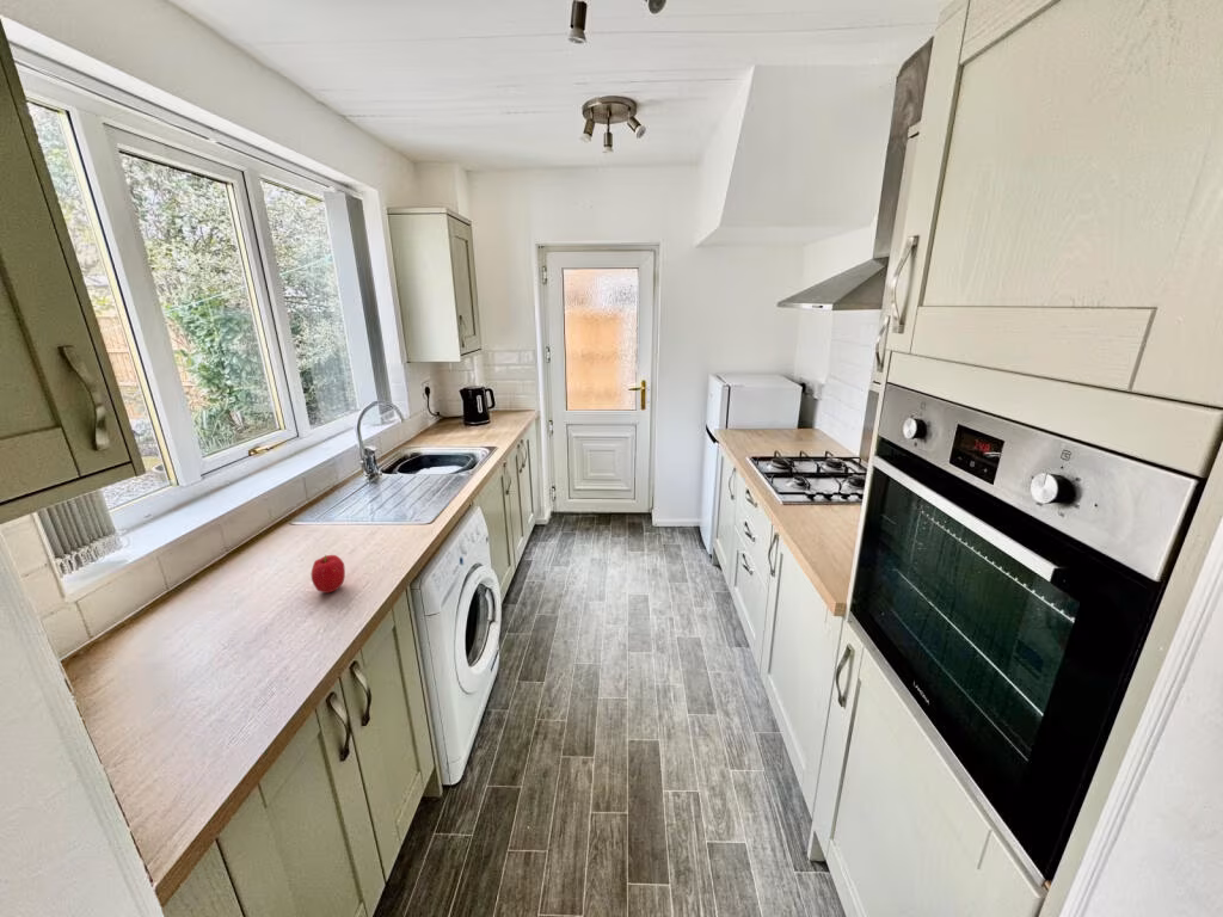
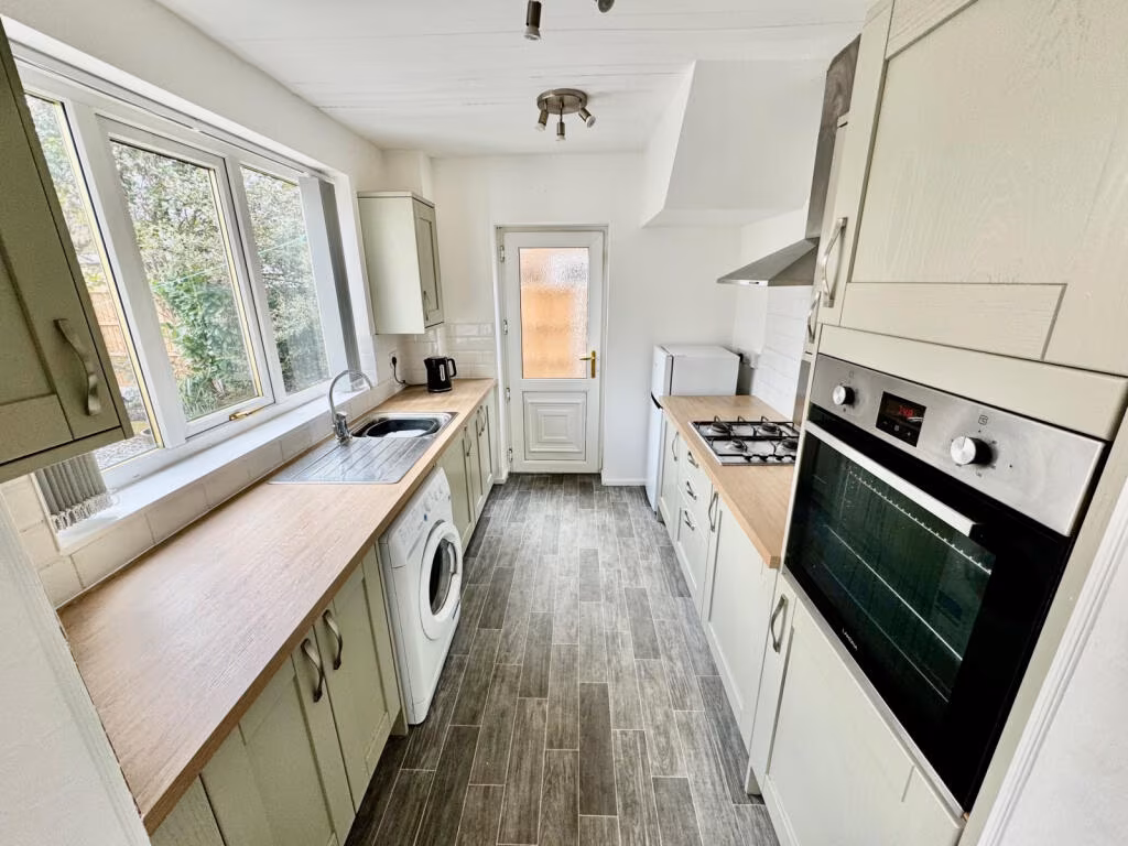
- fruit [311,554,346,593]
